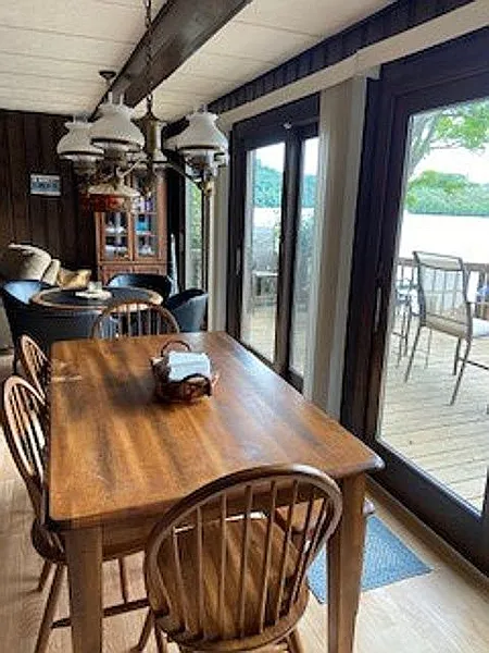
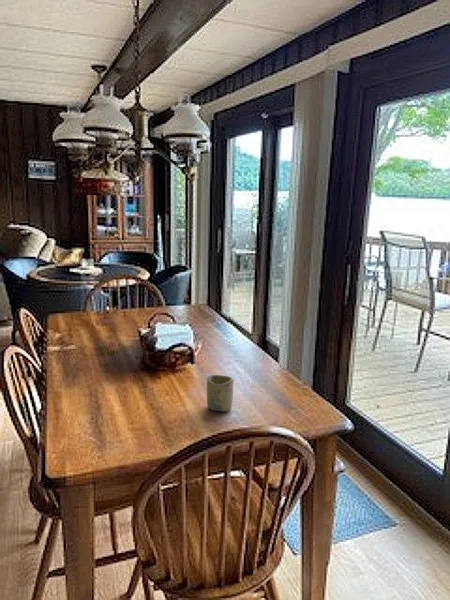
+ cup [206,374,235,412]
